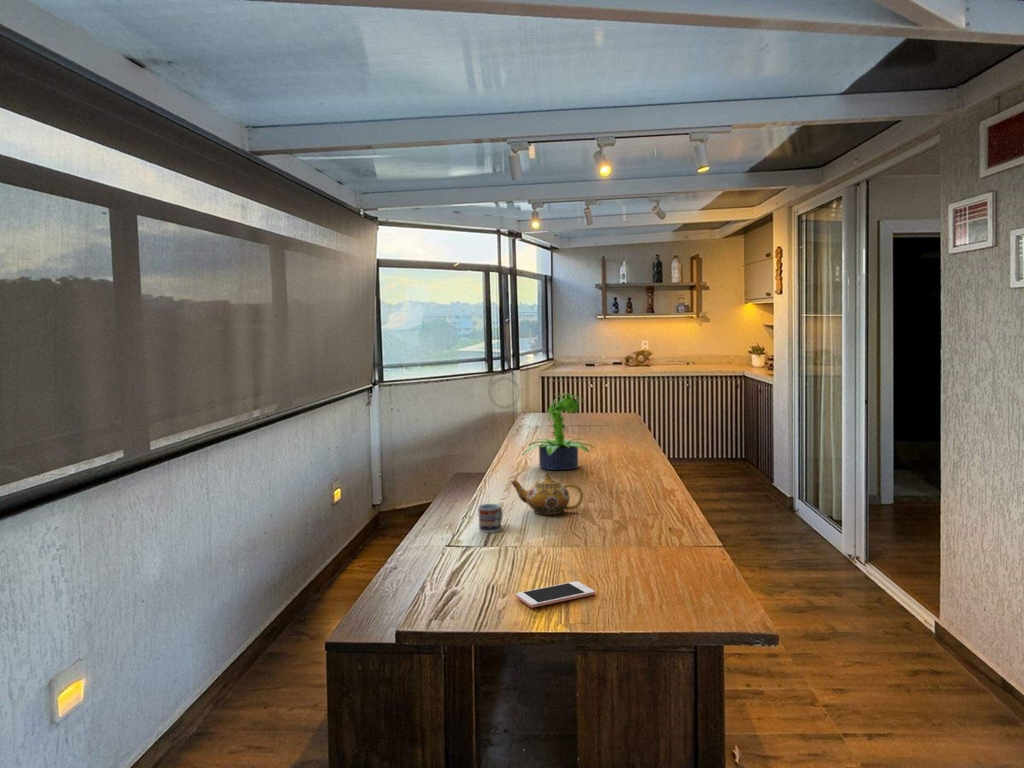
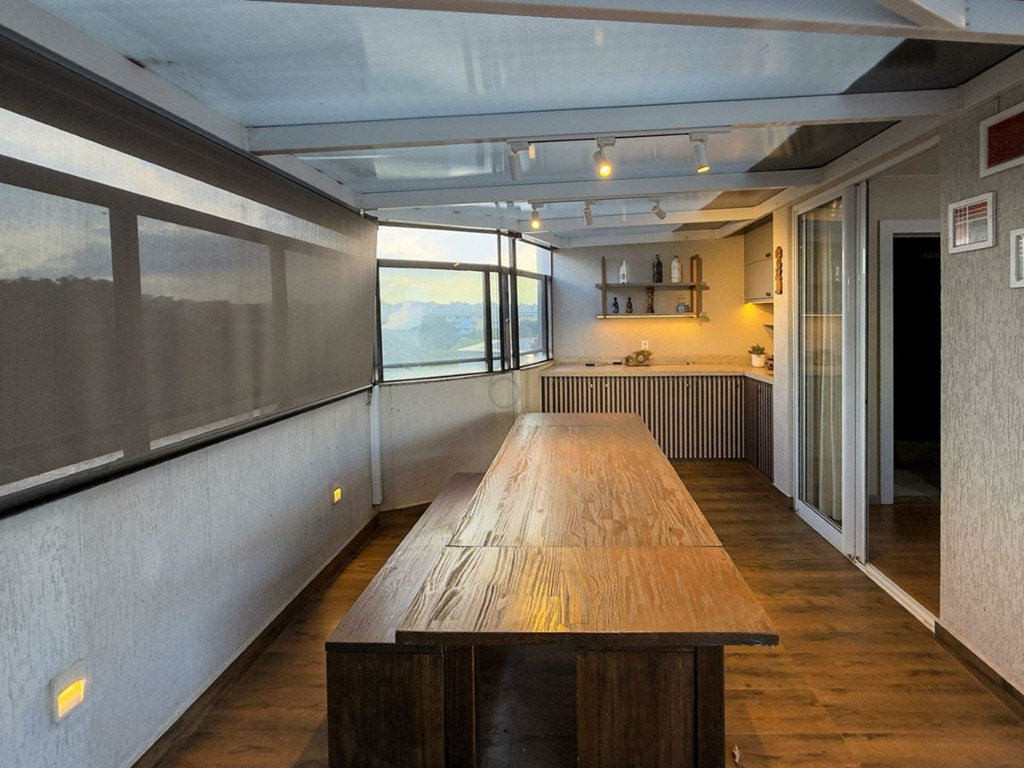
- cell phone [515,580,596,609]
- teapot [510,472,584,516]
- cup [477,503,504,534]
- potted plant [521,391,595,471]
